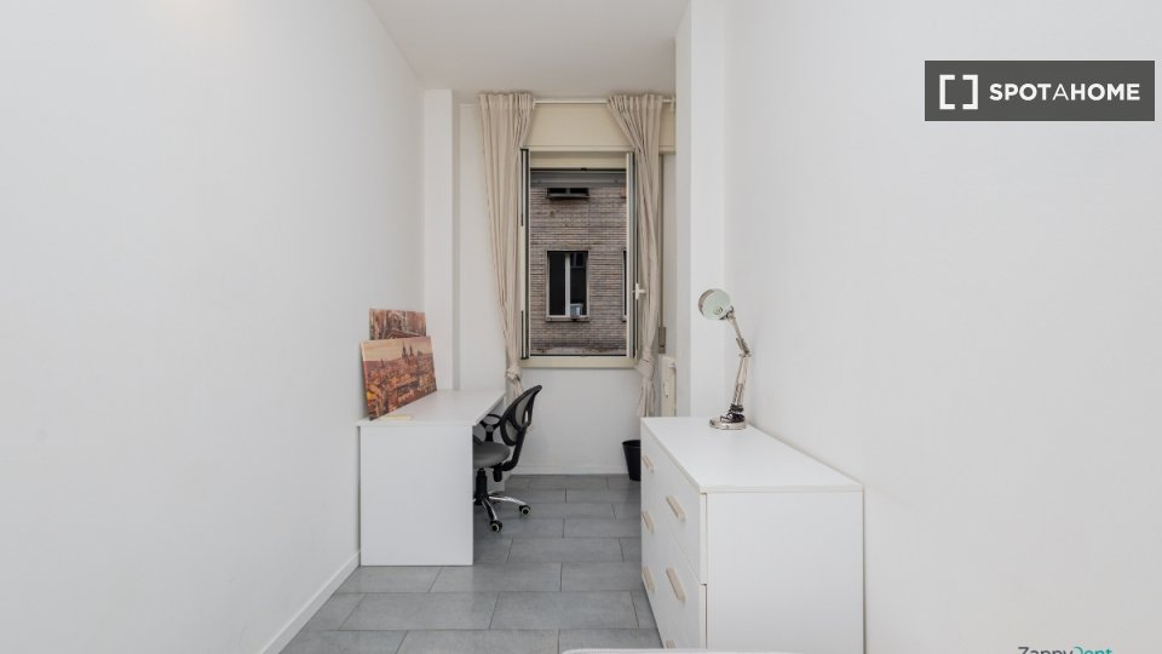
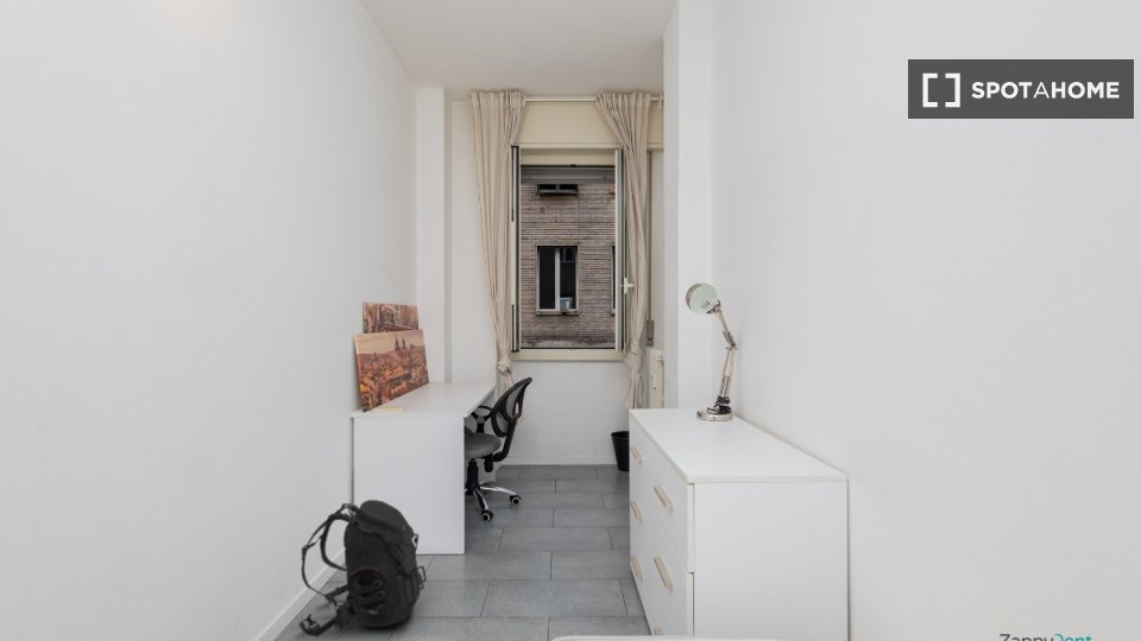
+ backpack [297,499,428,637]
